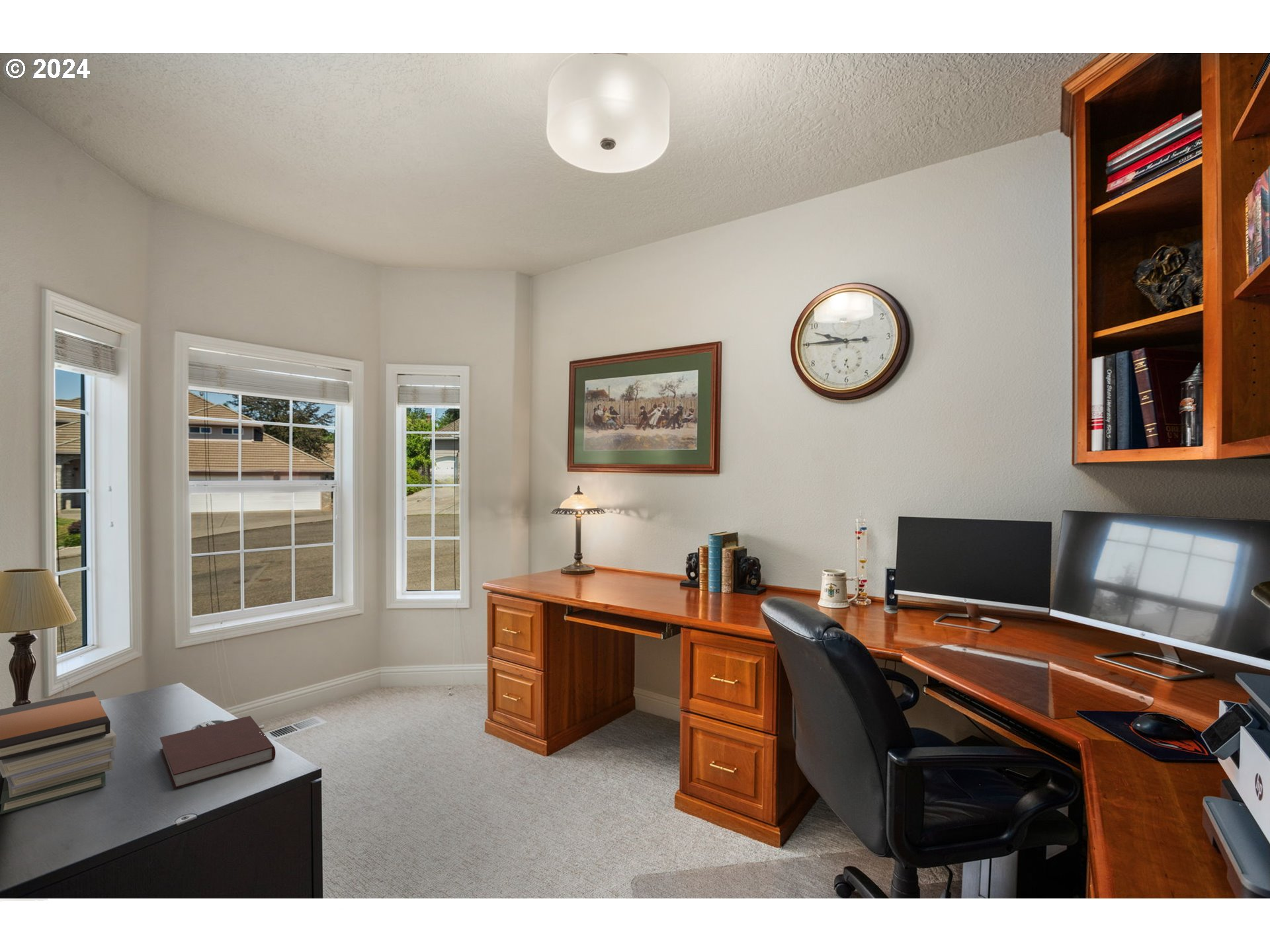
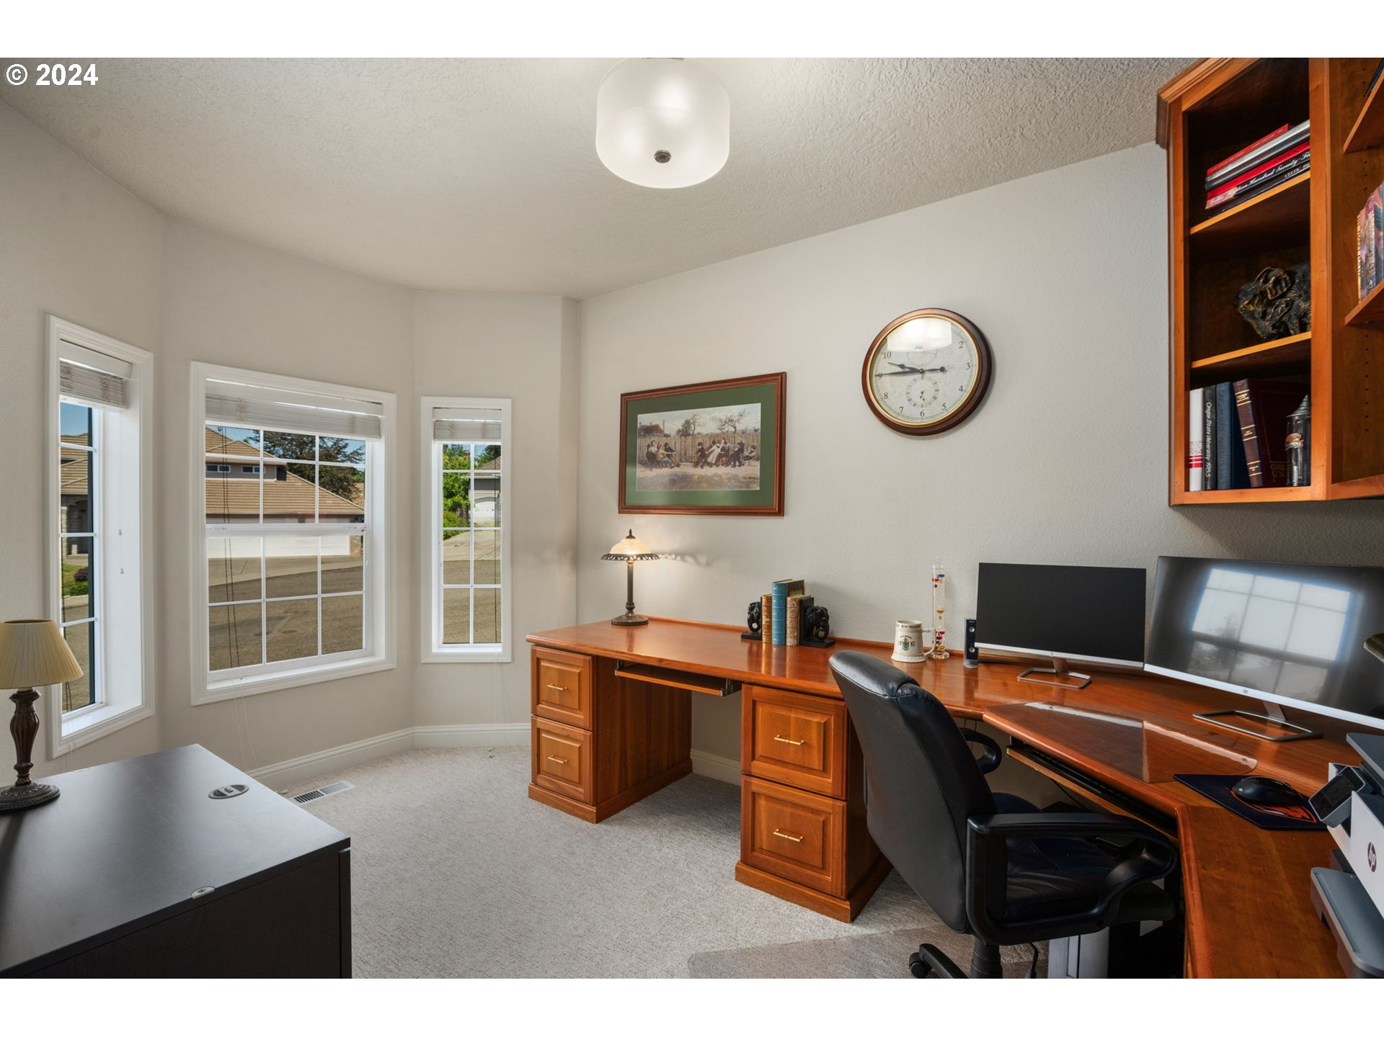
- notebook [159,715,276,789]
- book stack [0,690,117,815]
